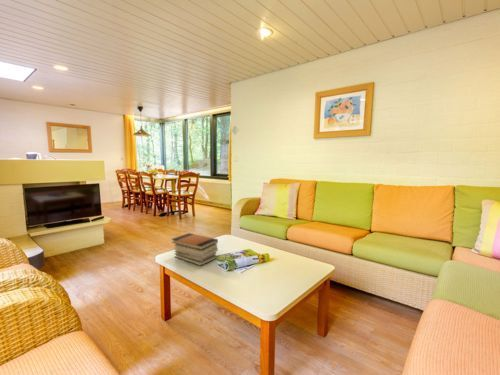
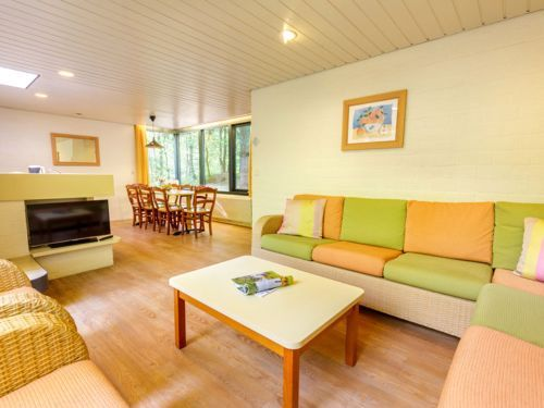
- book stack [170,232,219,267]
